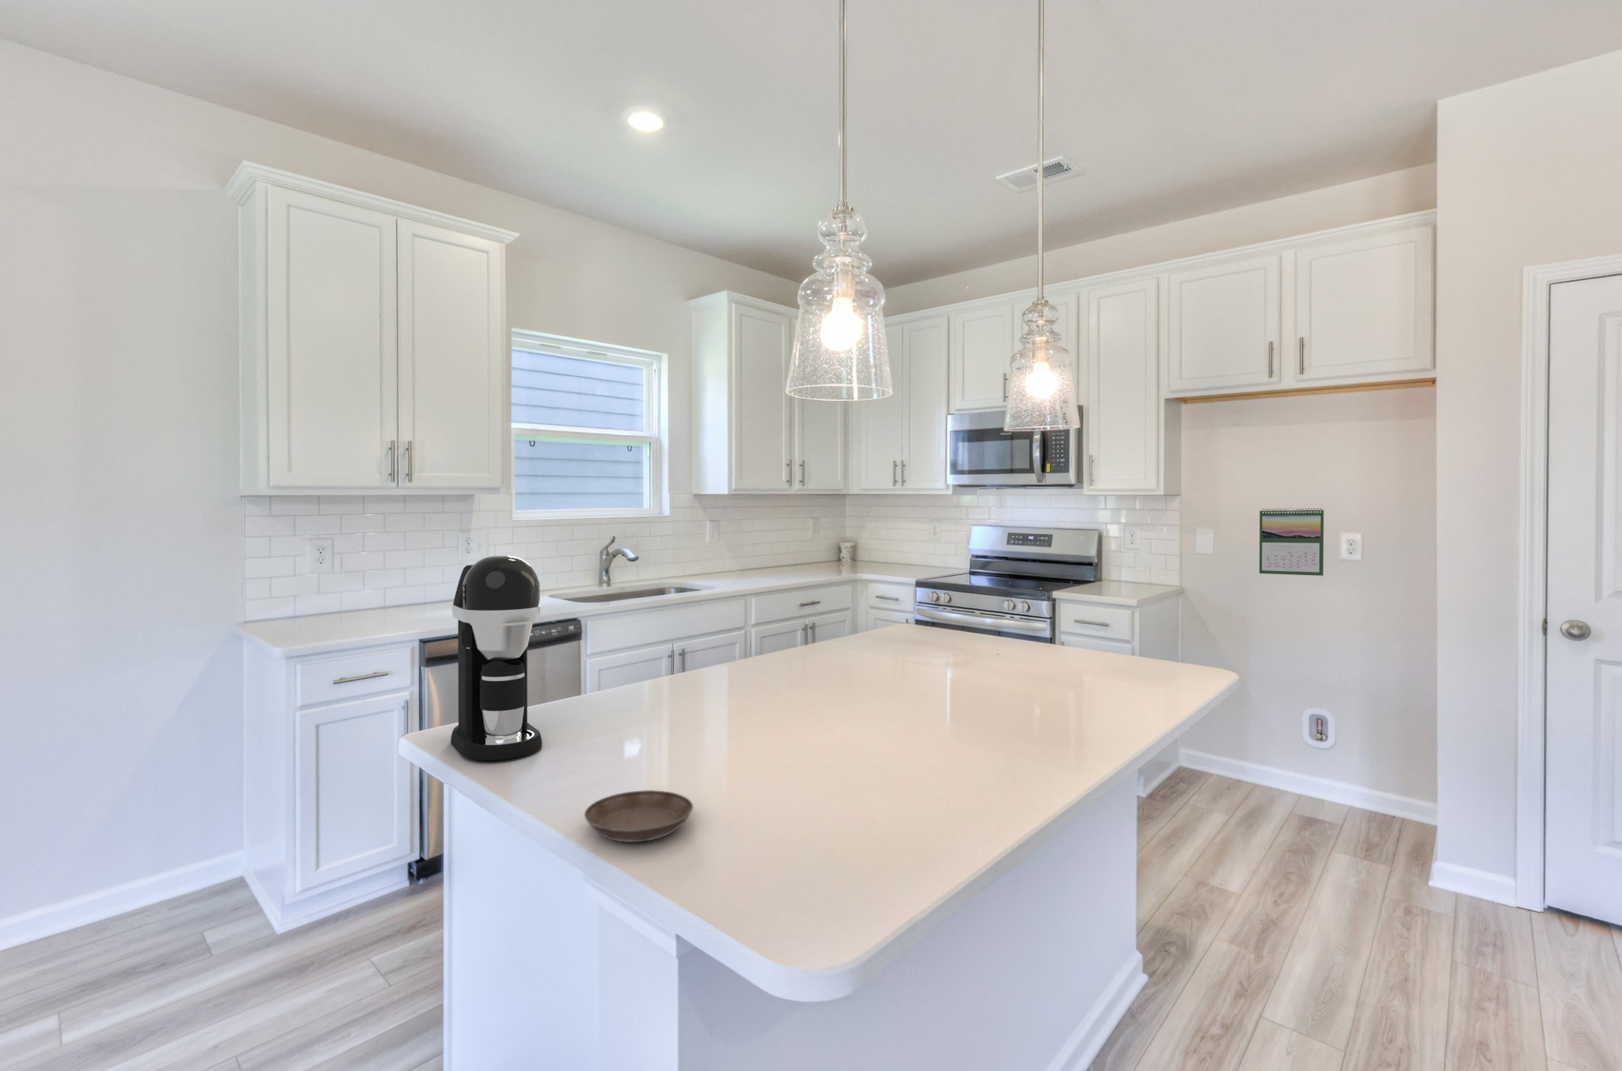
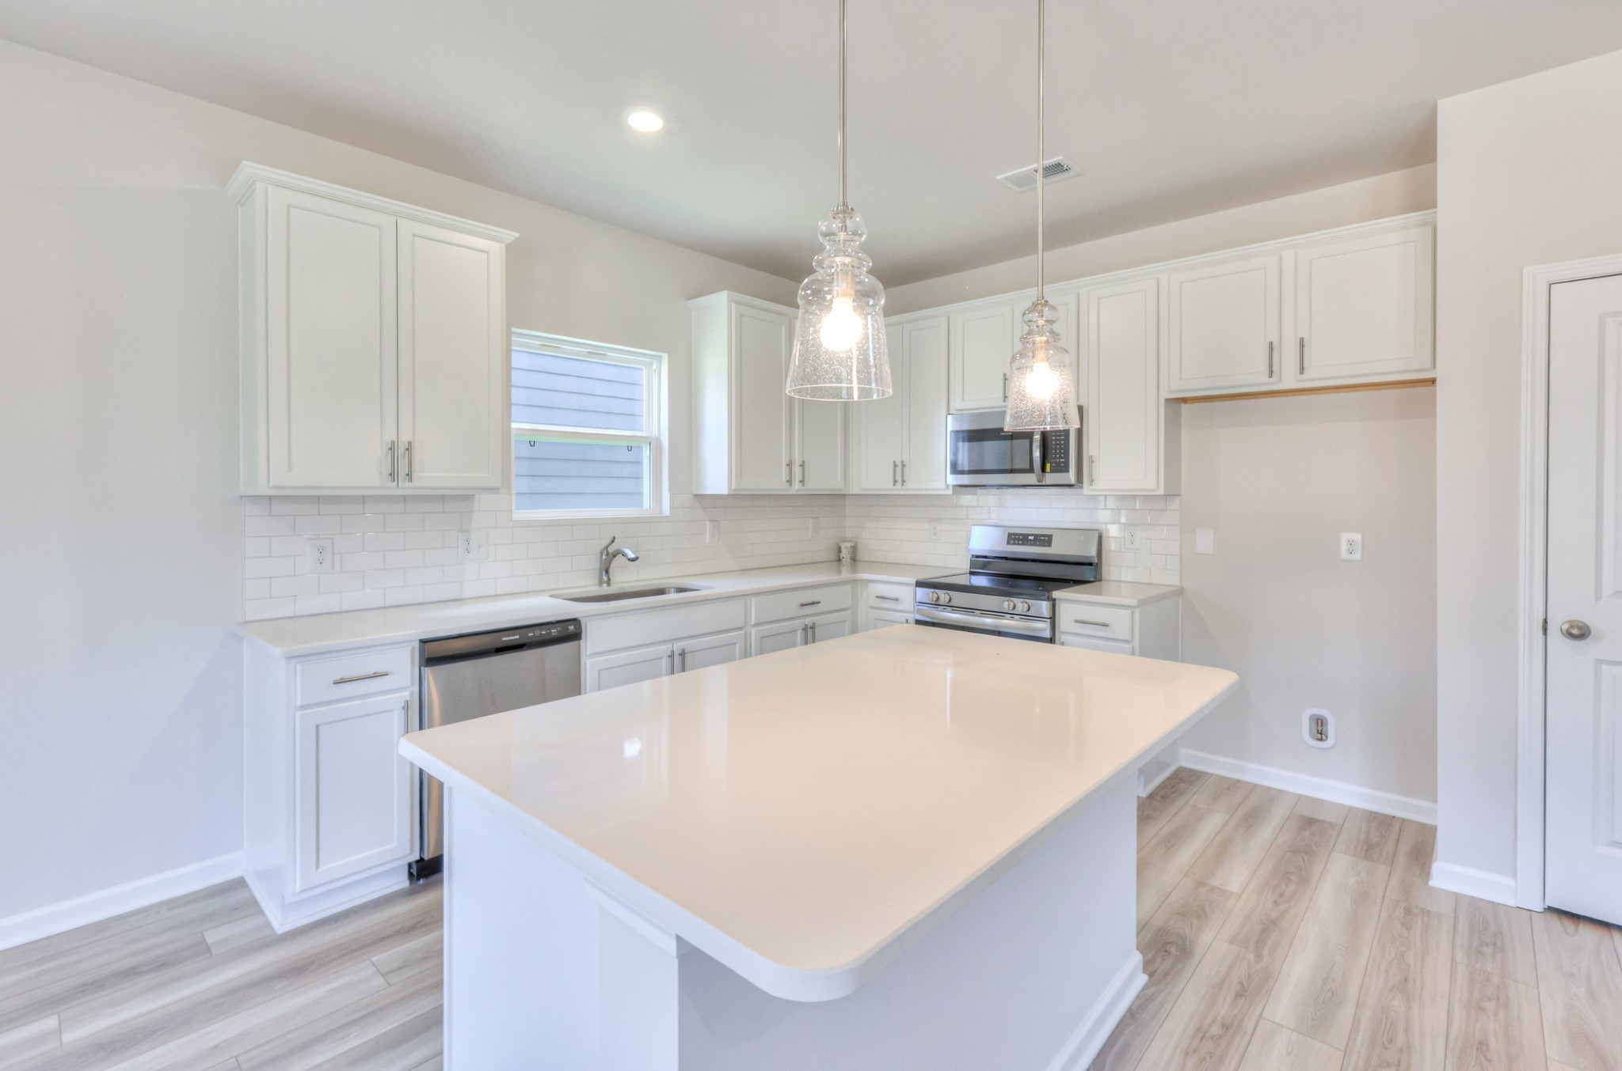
- saucer [584,789,694,843]
- calendar [1258,507,1325,576]
- coffee maker [450,555,543,761]
